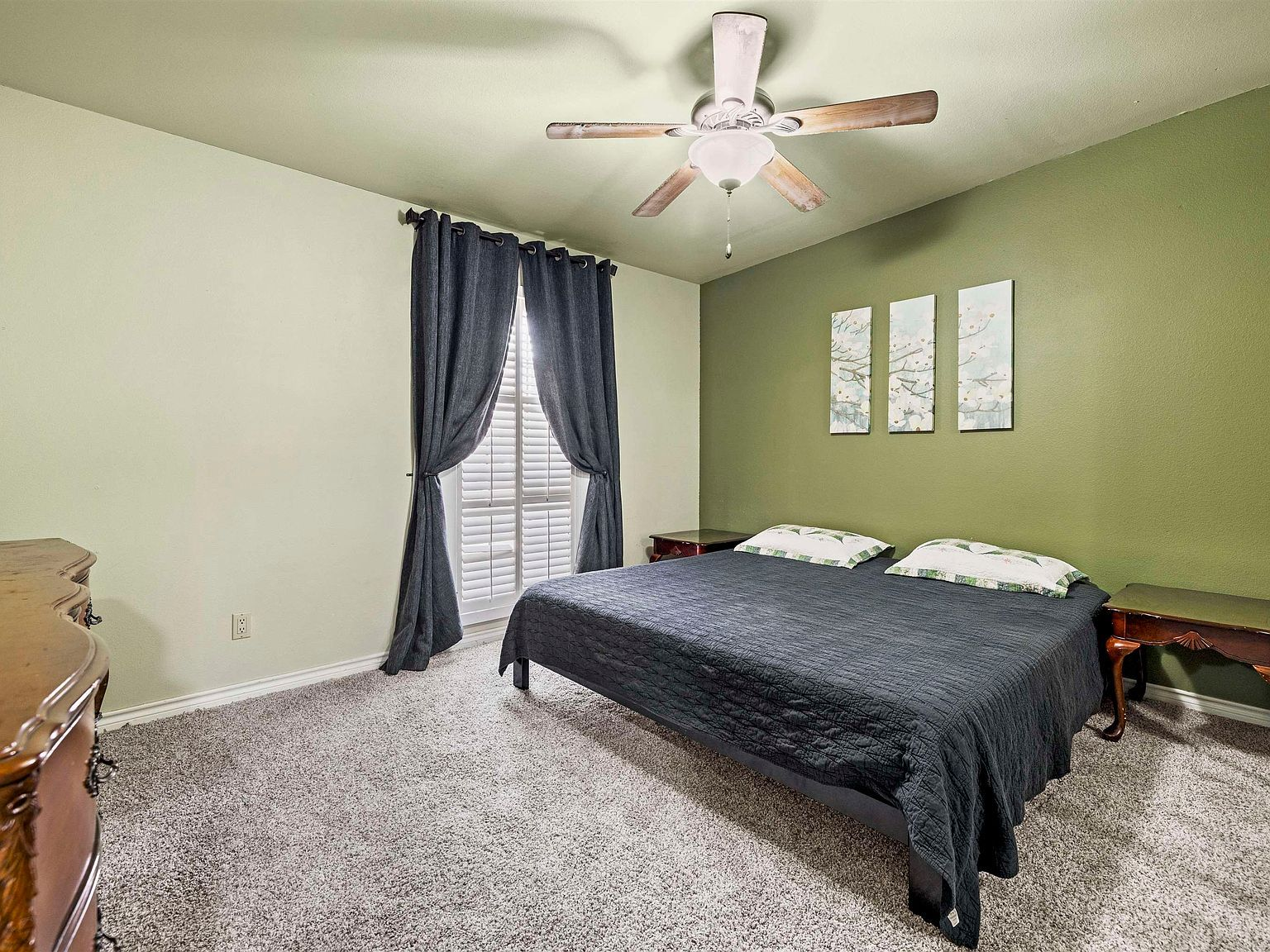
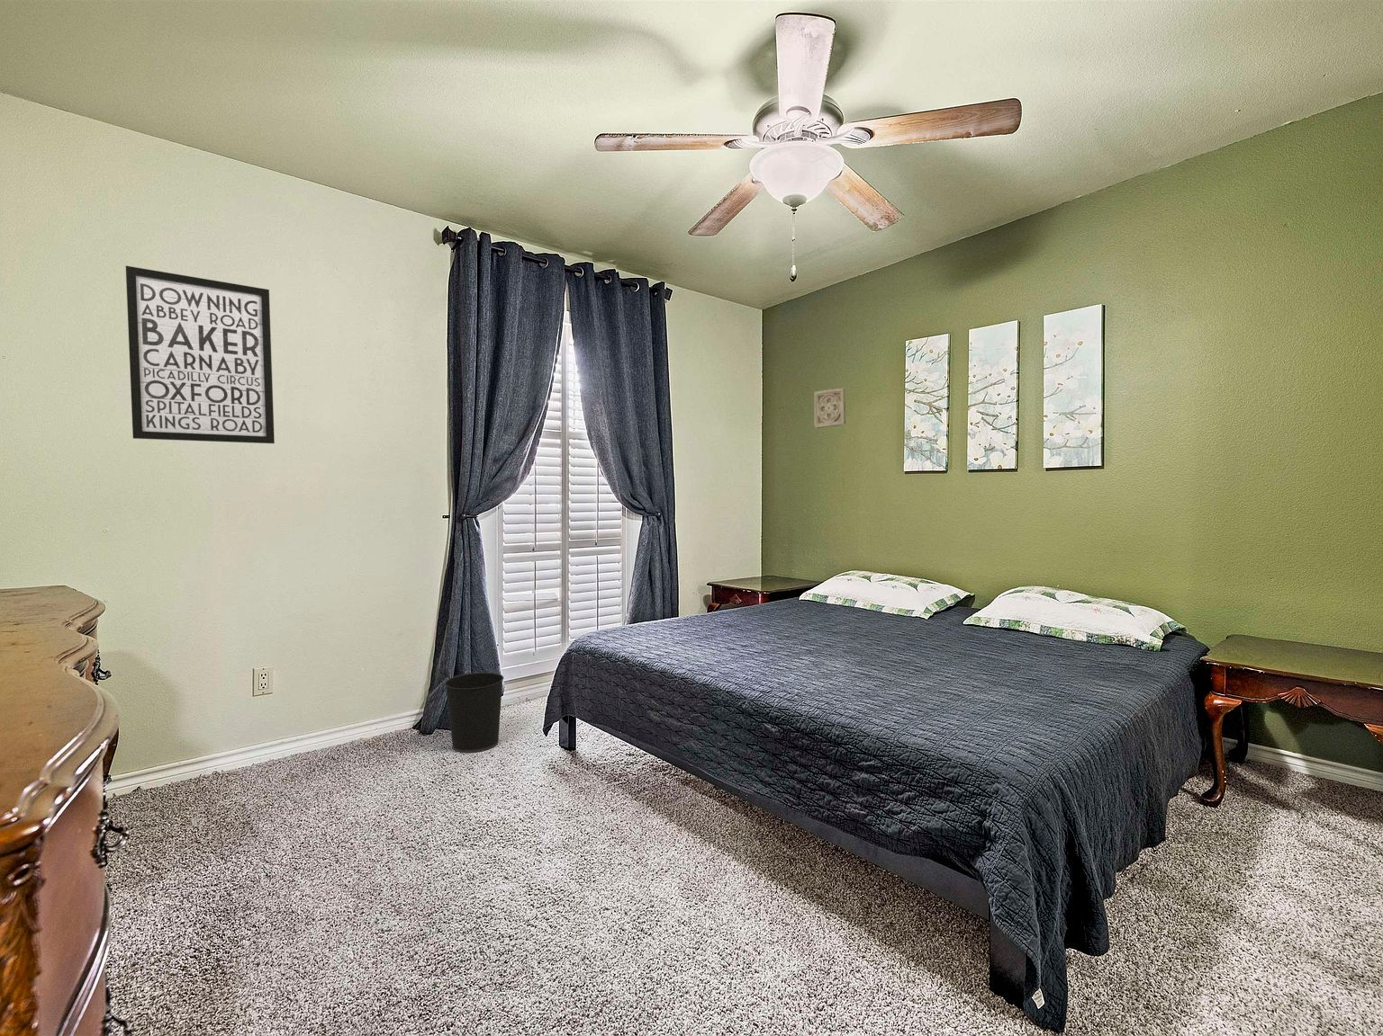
+ wall ornament [813,386,846,429]
+ wall art [125,266,276,444]
+ wastebasket [444,671,504,754]
